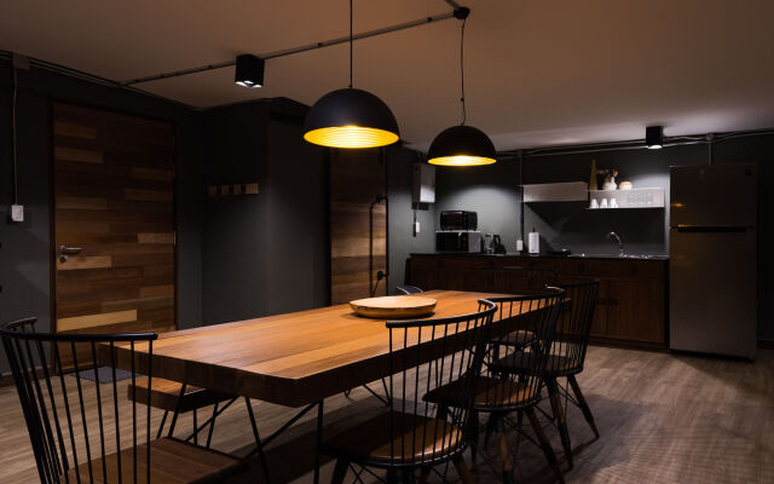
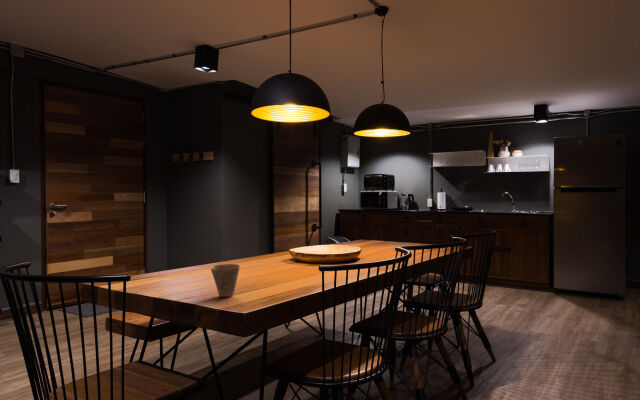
+ cup [210,263,241,298]
